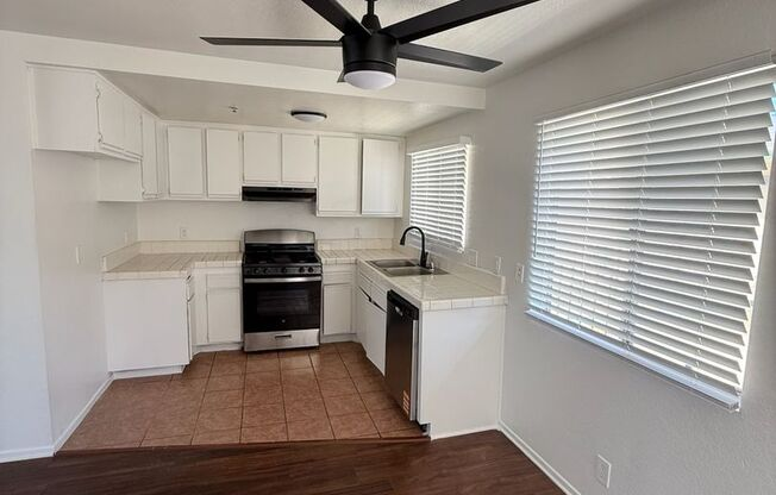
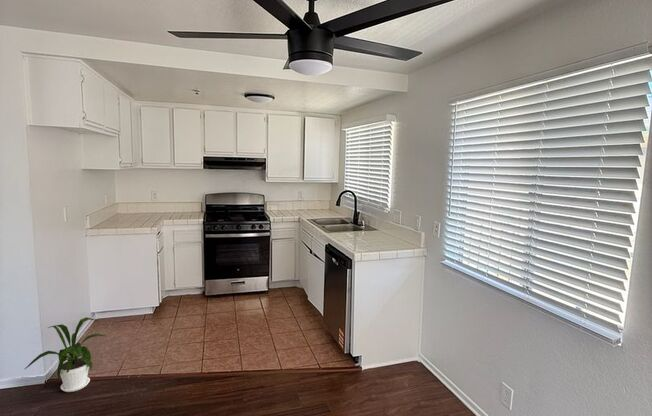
+ house plant [24,316,107,393]
